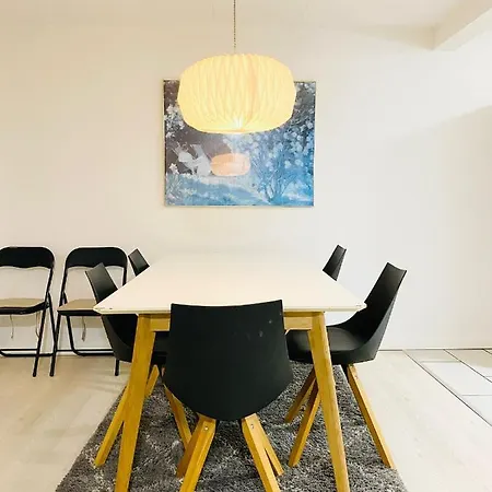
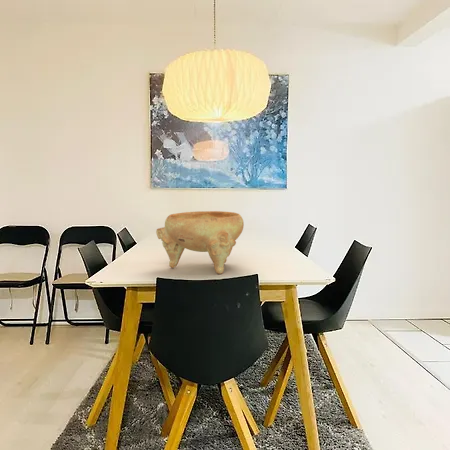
+ decorative bowl [155,210,245,275]
